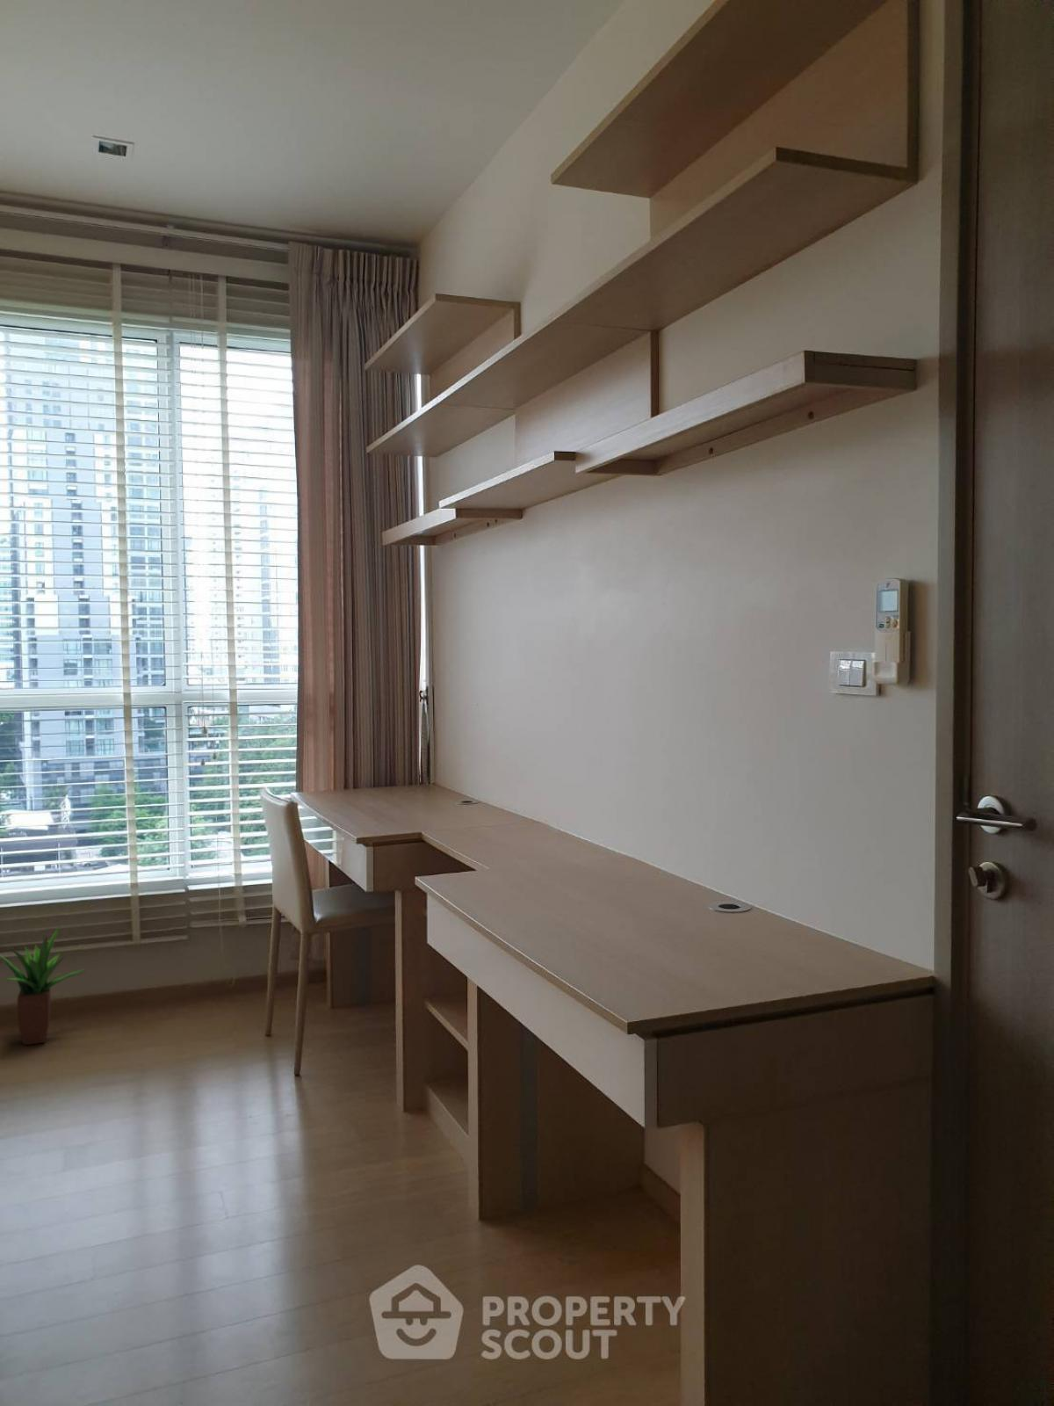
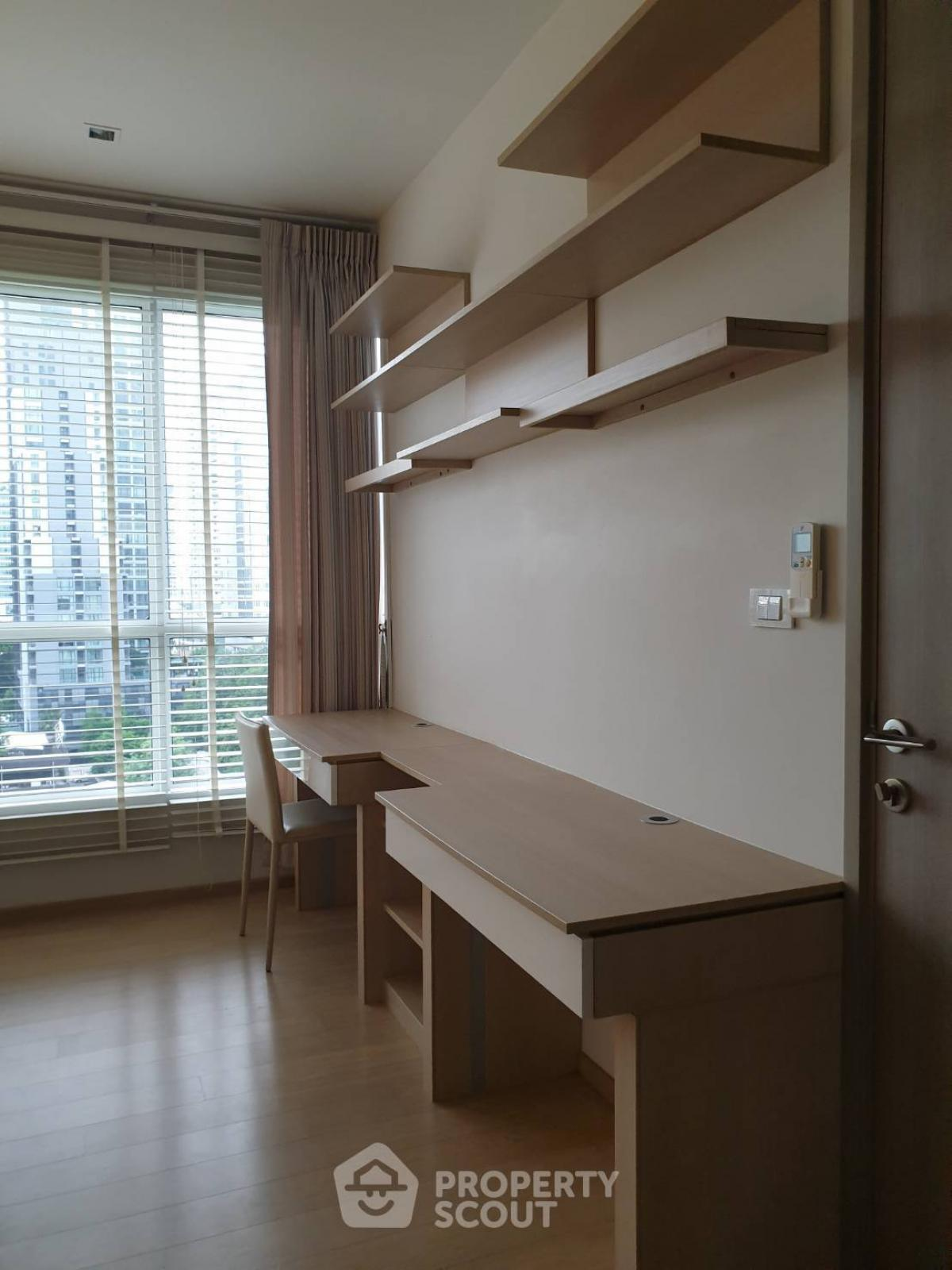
- potted plant [0,922,91,1046]
